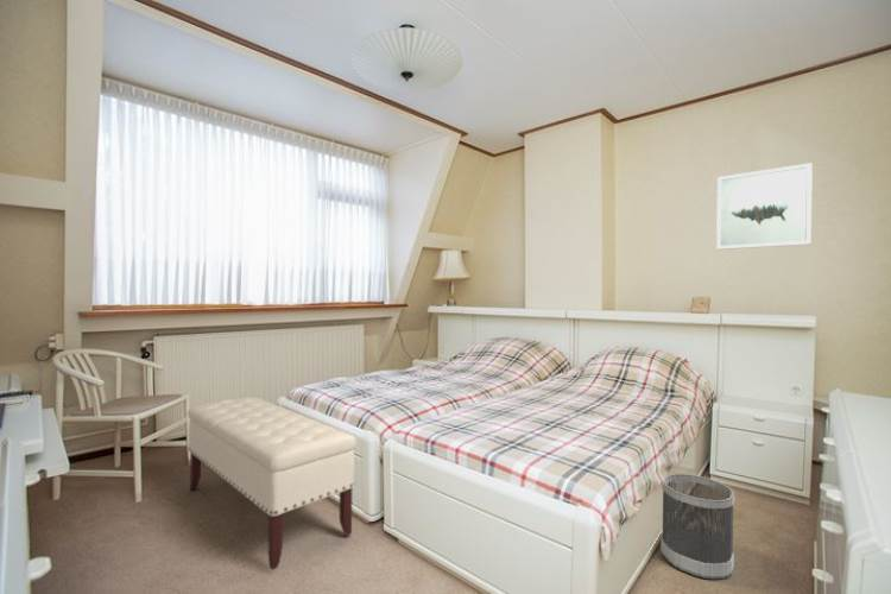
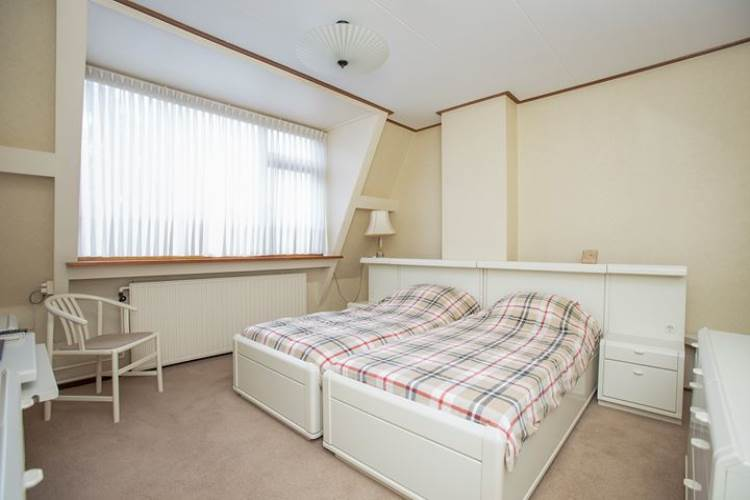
- wastebasket [659,473,737,581]
- bench [187,396,358,571]
- wall art [715,162,814,251]
